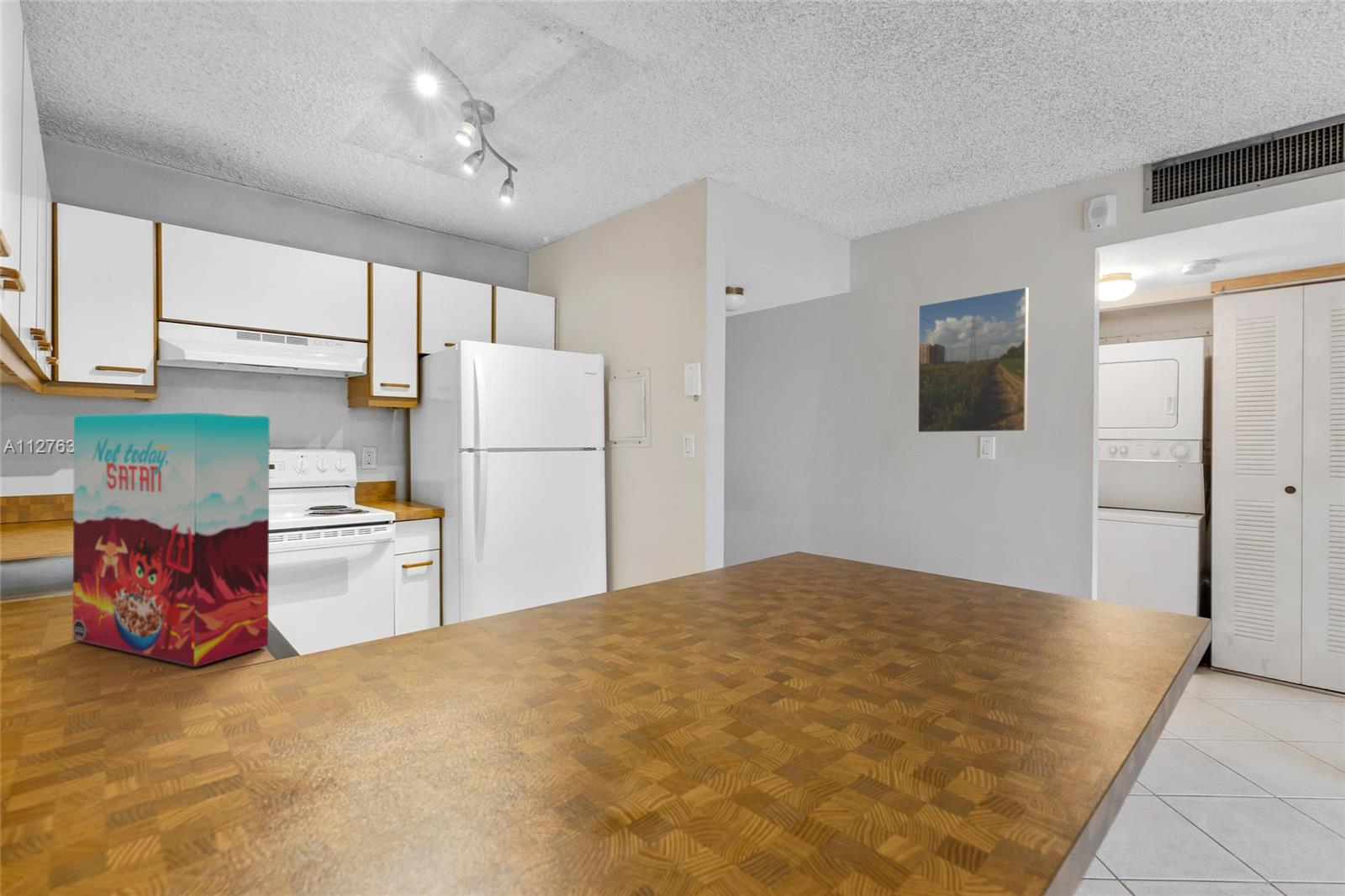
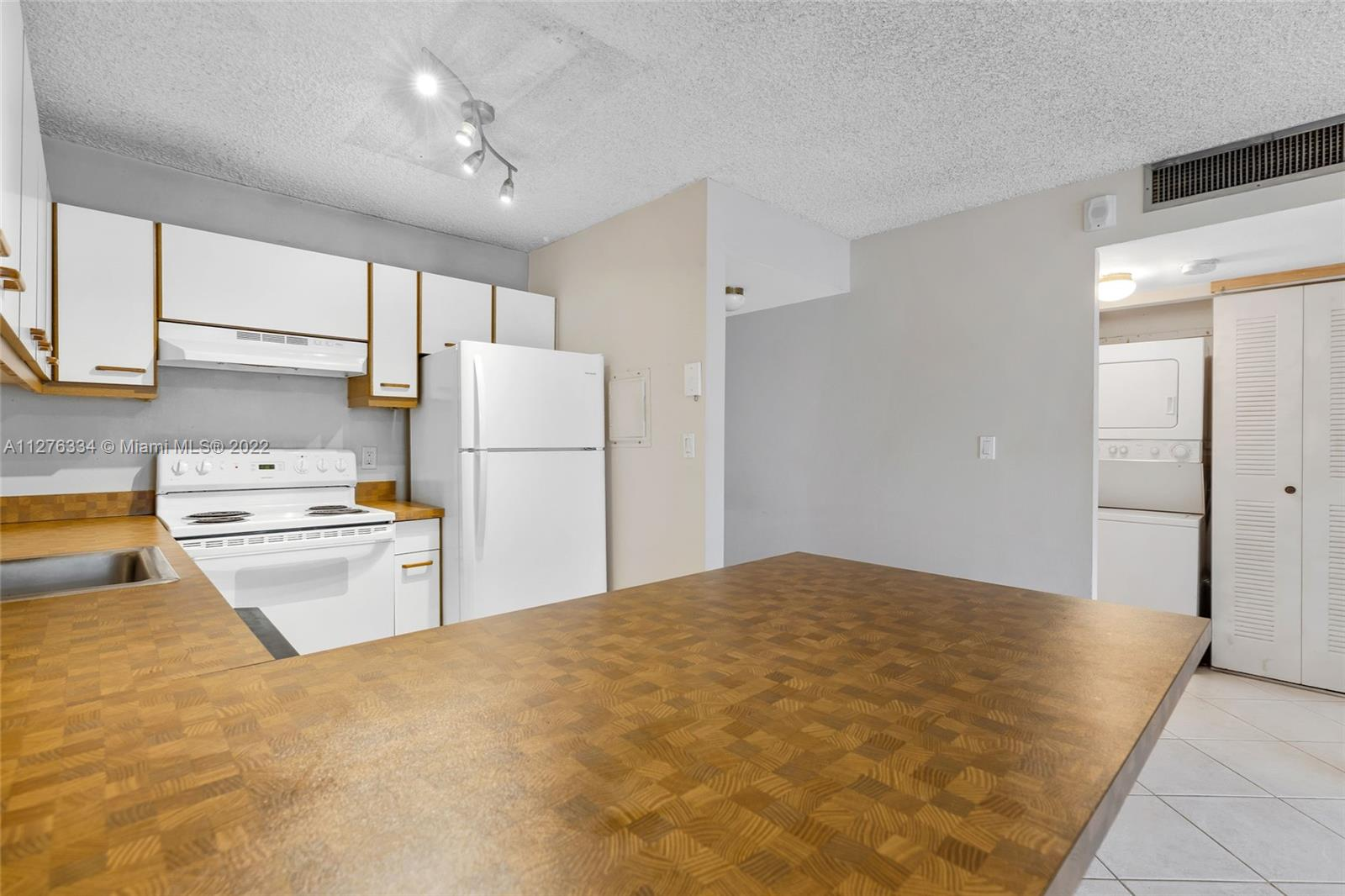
- cereal box [72,412,271,668]
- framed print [917,286,1030,434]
